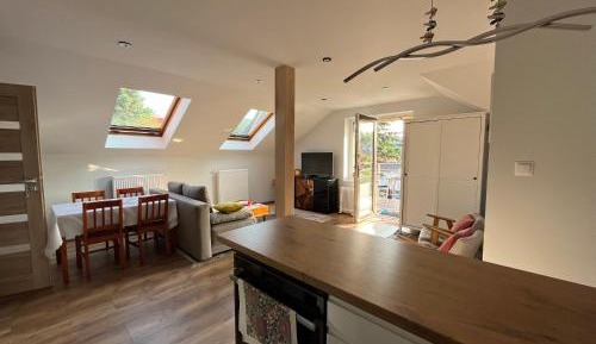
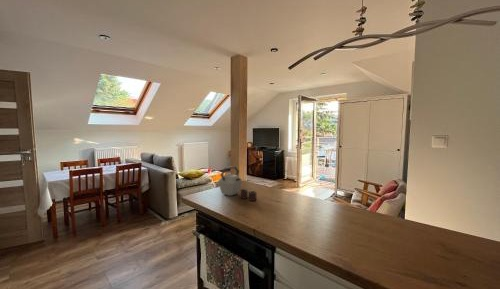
+ kettle [217,165,257,202]
